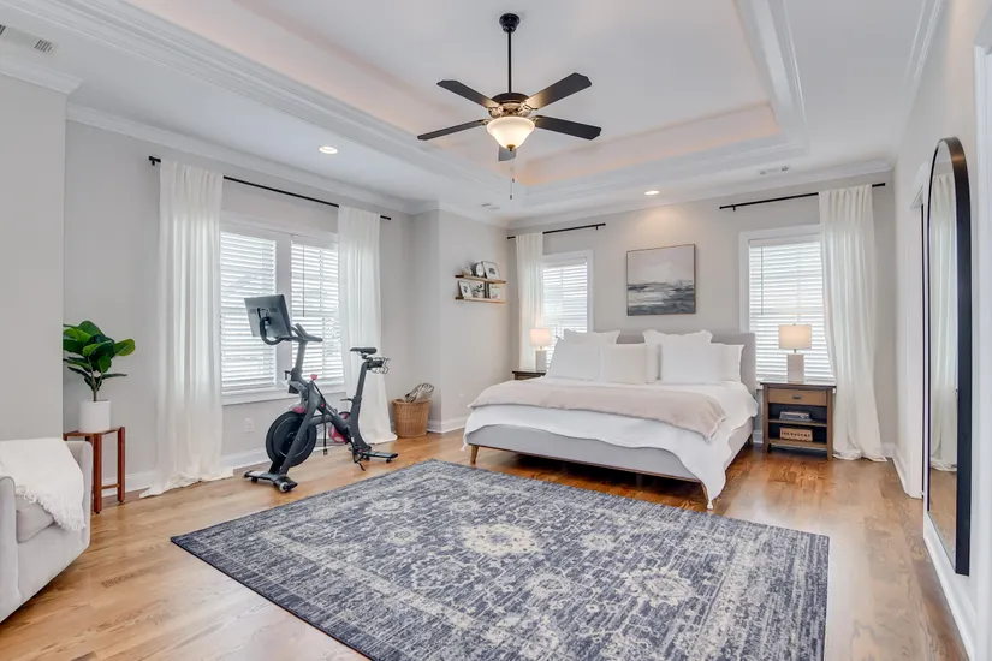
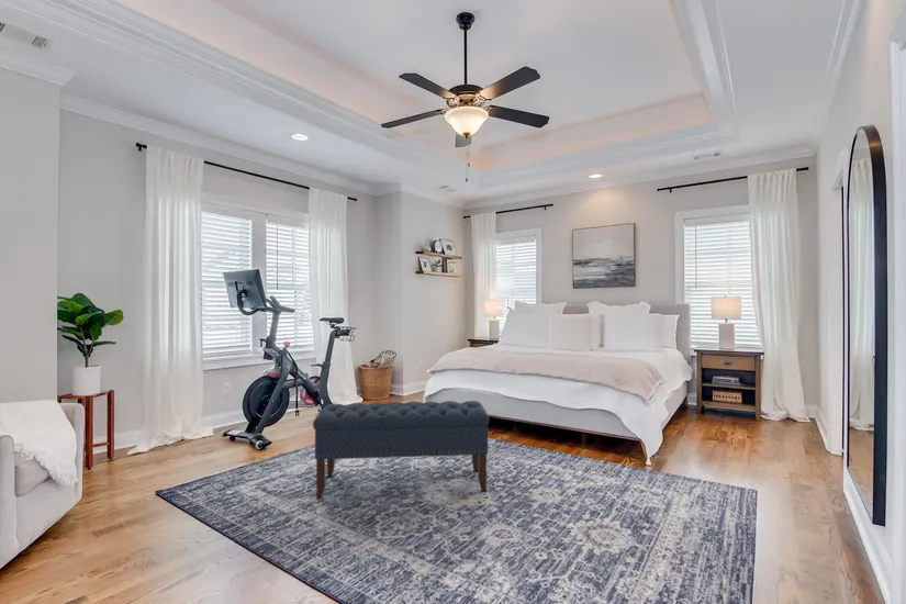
+ bench [312,400,491,499]
